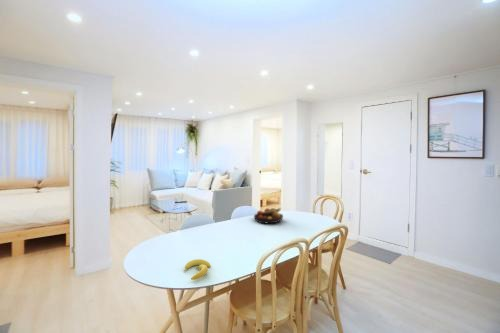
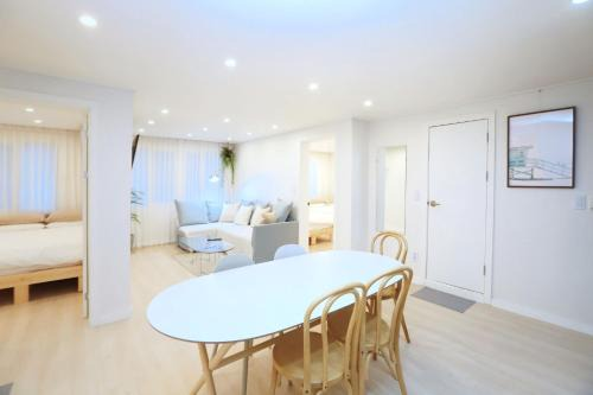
- fruit bowl [253,207,284,225]
- banana [183,258,212,281]
